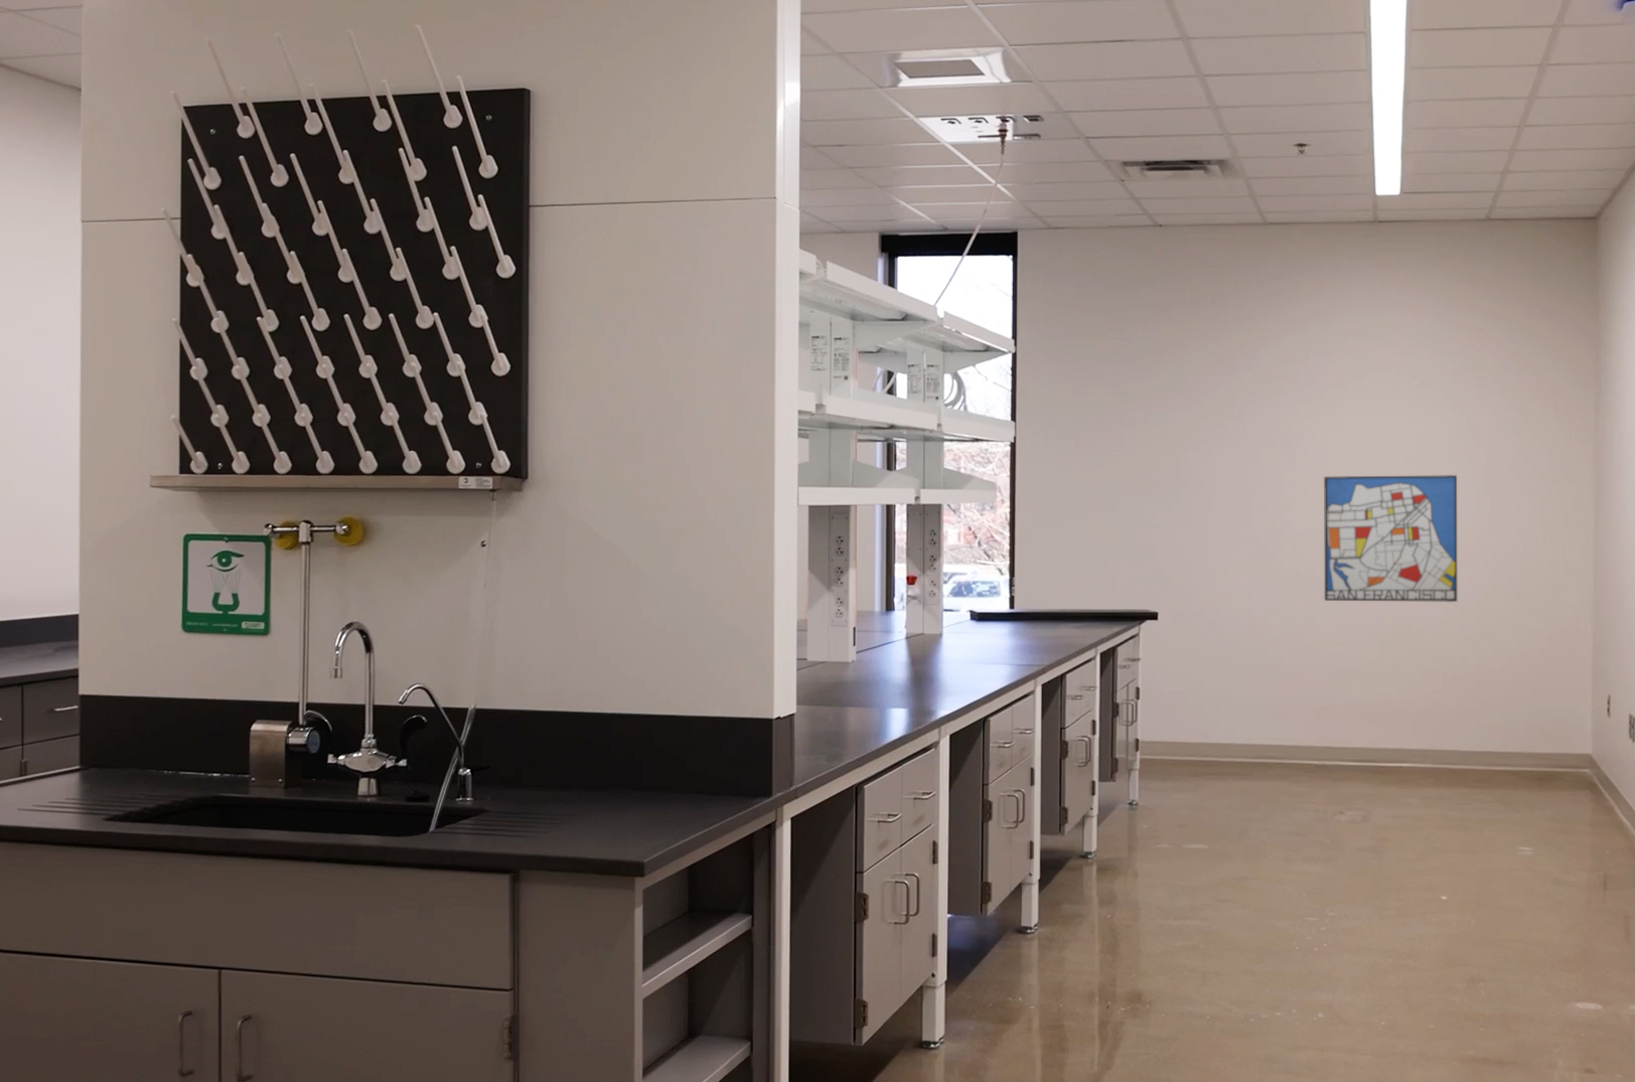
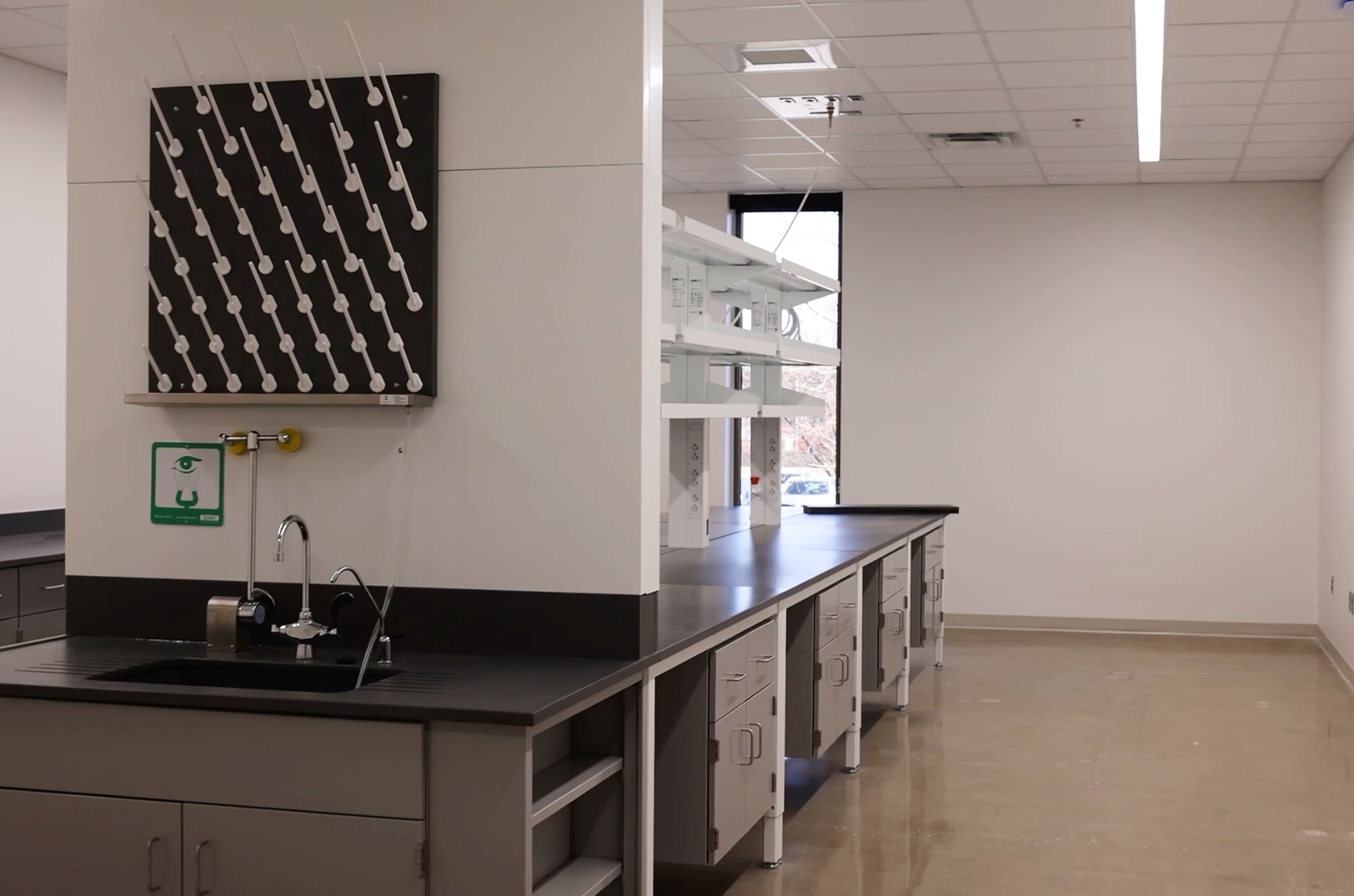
- wall art [1323,475,1457,603]
